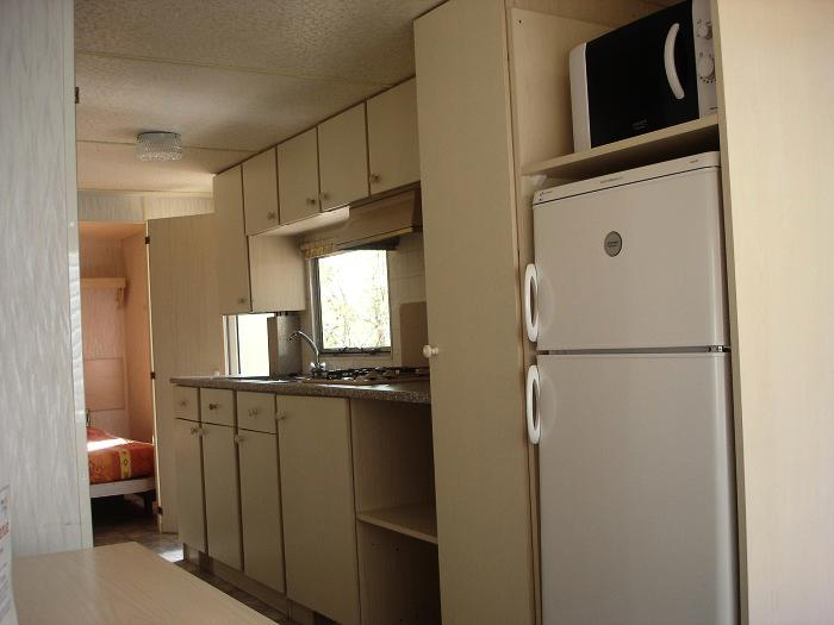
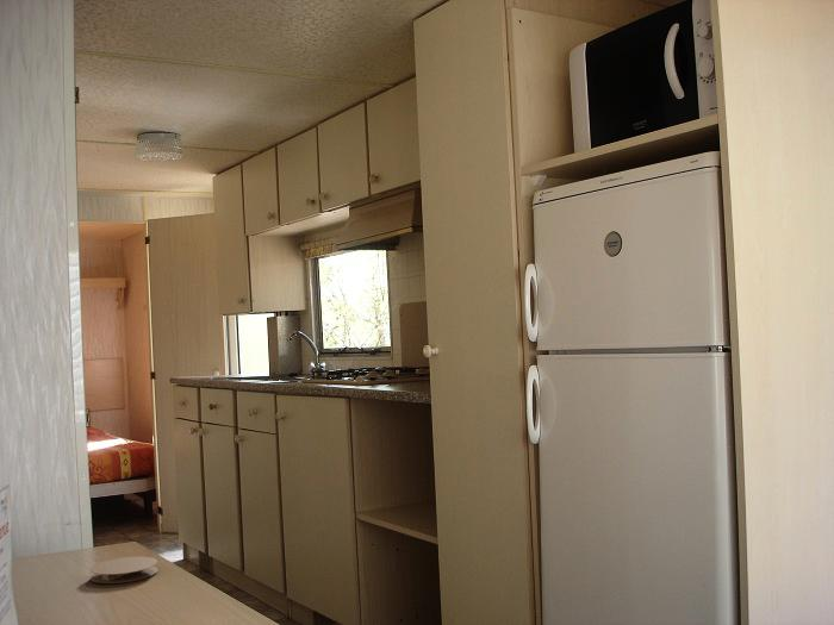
+ coaster [89,556,160,585]
